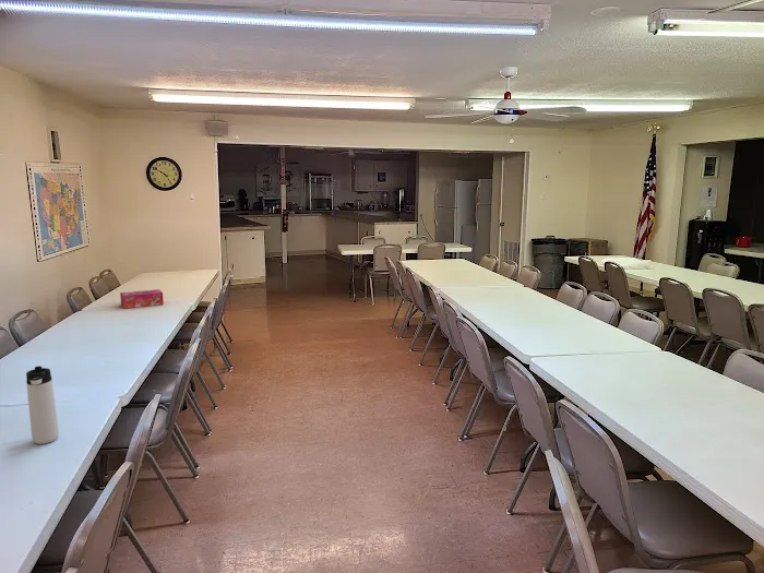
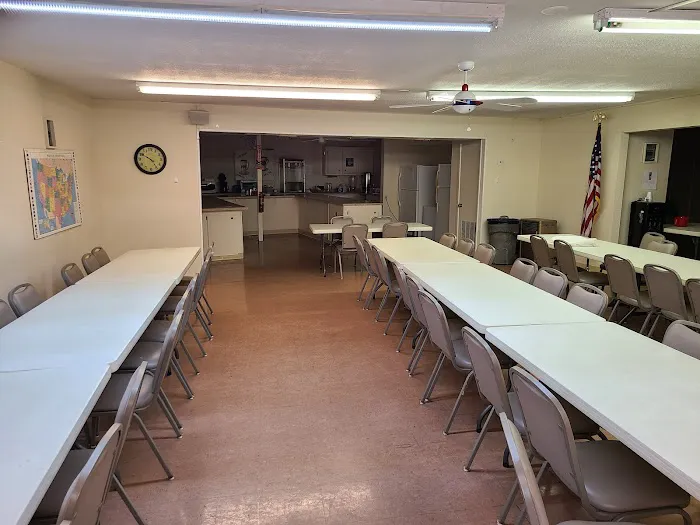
- tissue box [119,288,165,310]
- thermos bottle [25,366,60,445]
